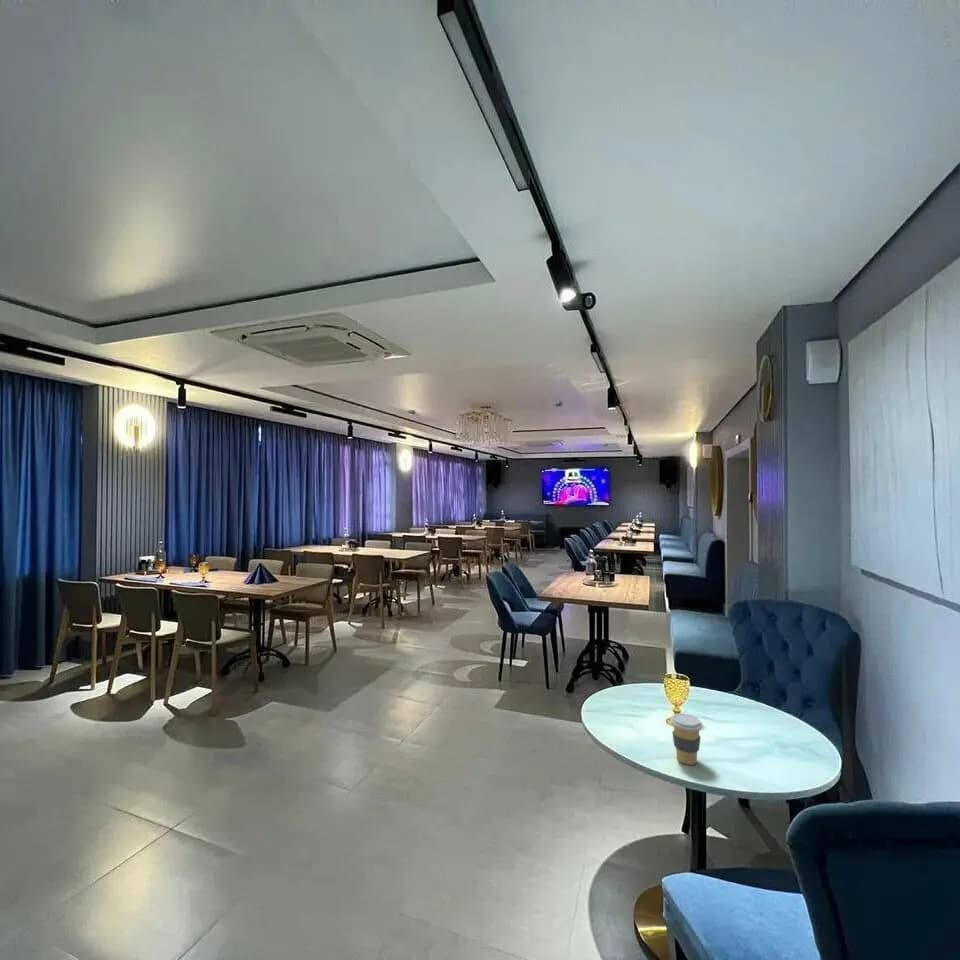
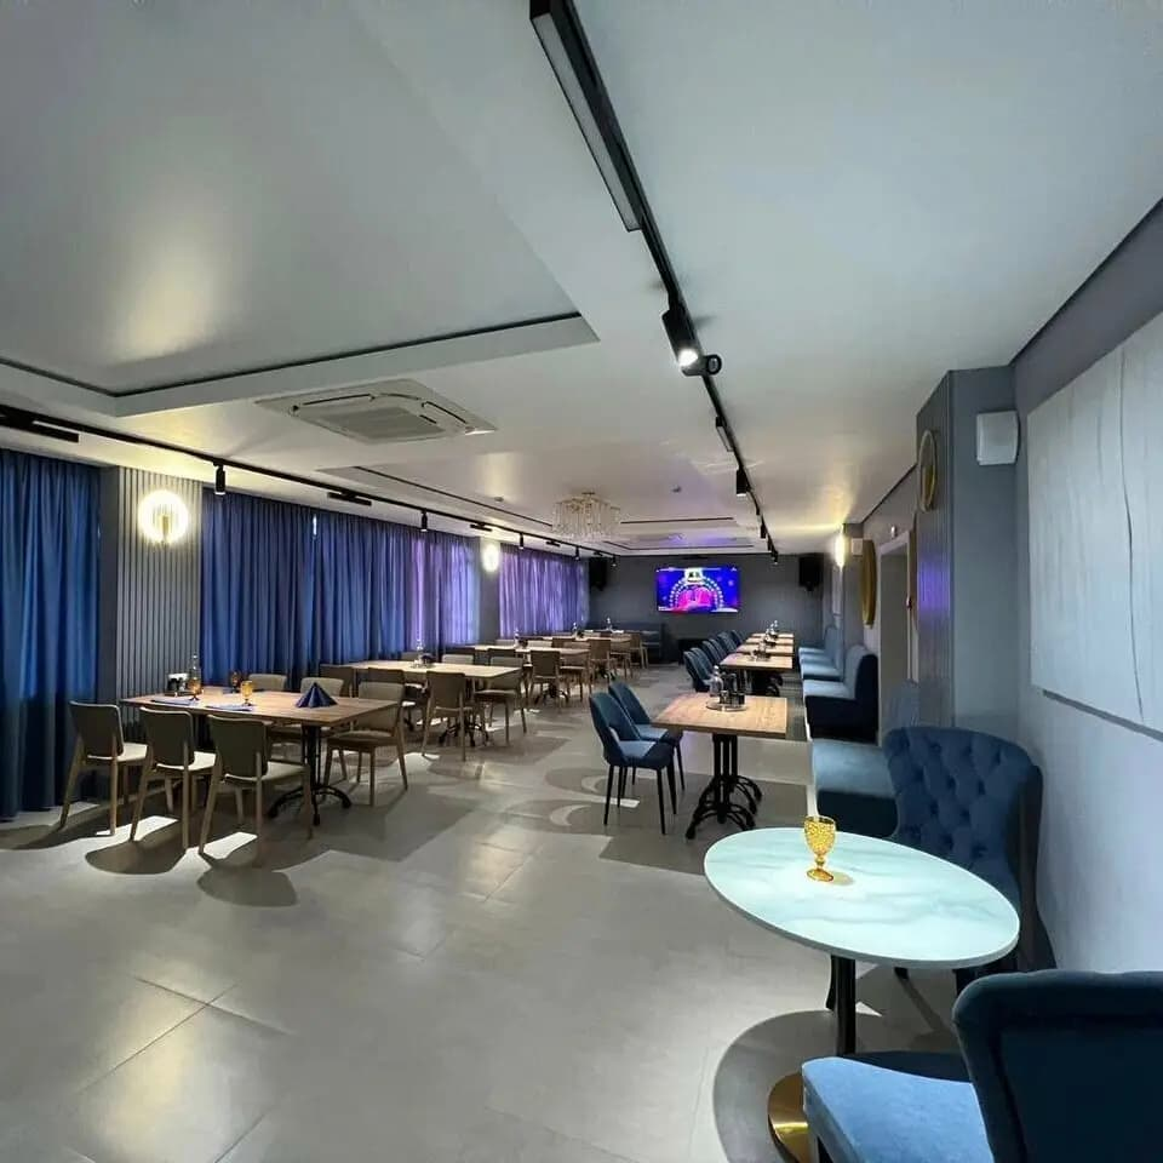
- coffee cup [669,712,703,766]
